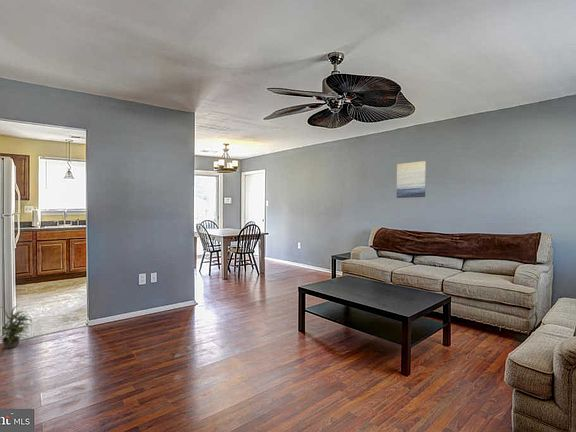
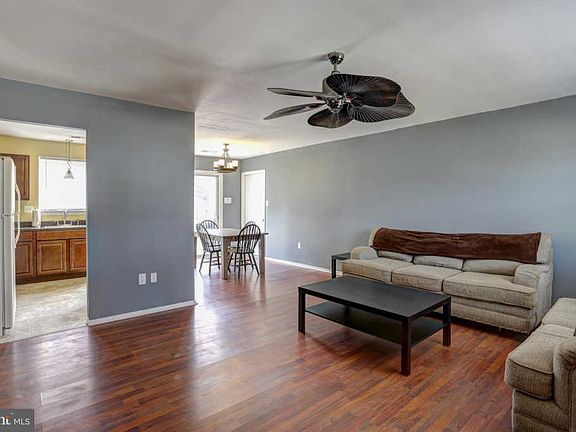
- wall art [396,160,427,199]
- potted plant [0,304,33,349]
